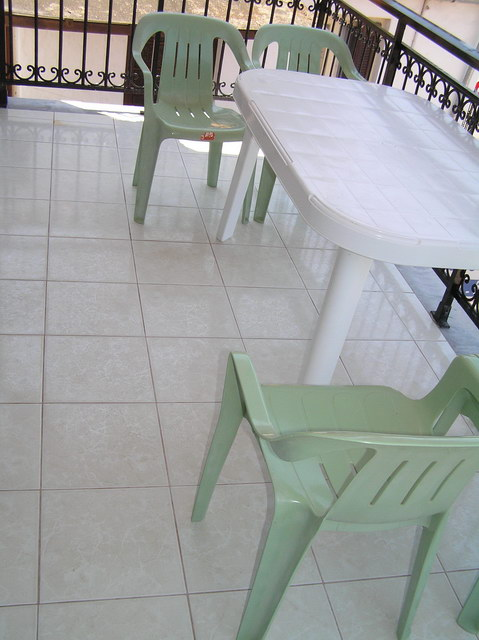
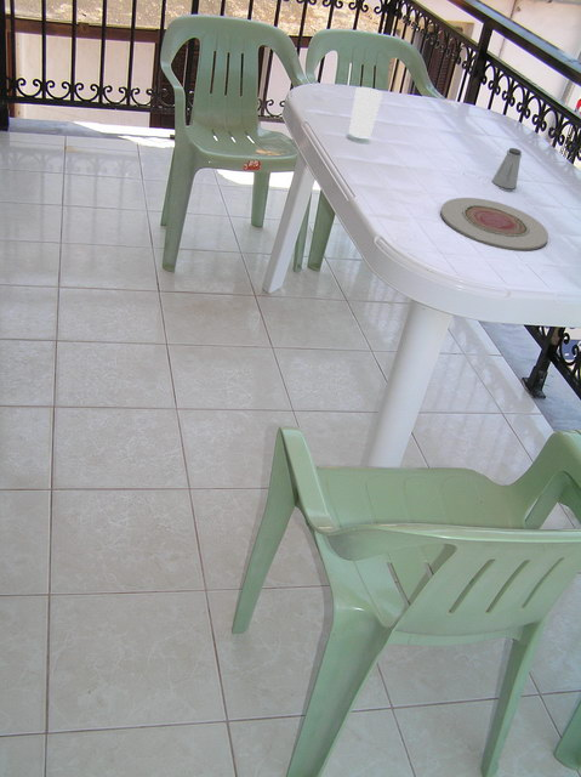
+ cup [348,86,383,138]
+ saltshaker [491,147,523,189]
+ plate [439,197,549,251]
